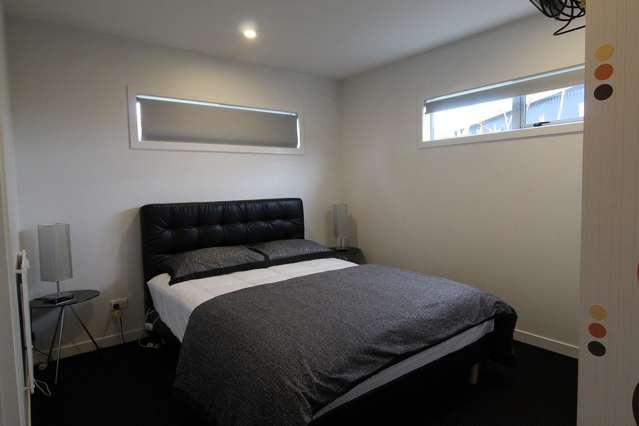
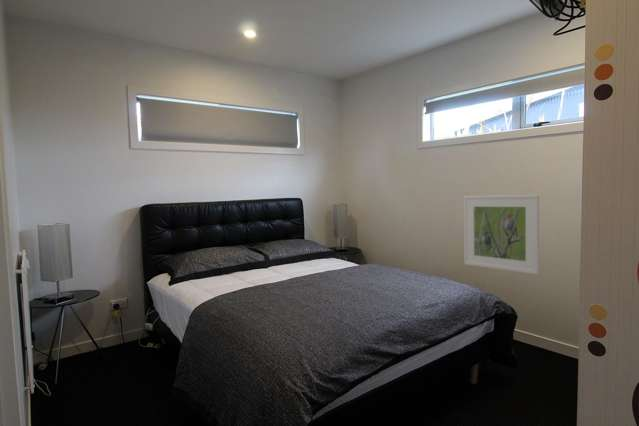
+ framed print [463,194,540,275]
